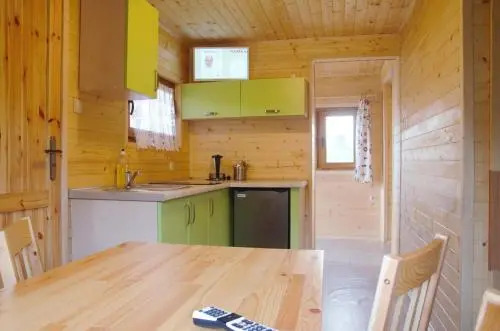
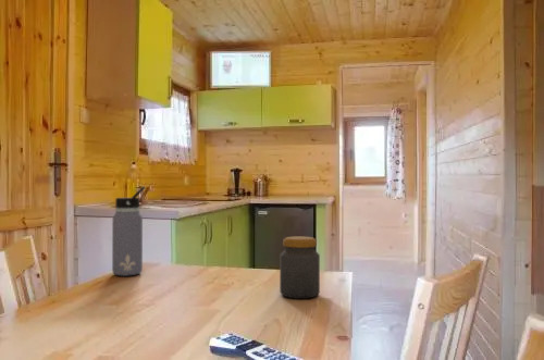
+ jar [279,235,321,300]
+ water bottle [111,185,147,277]
